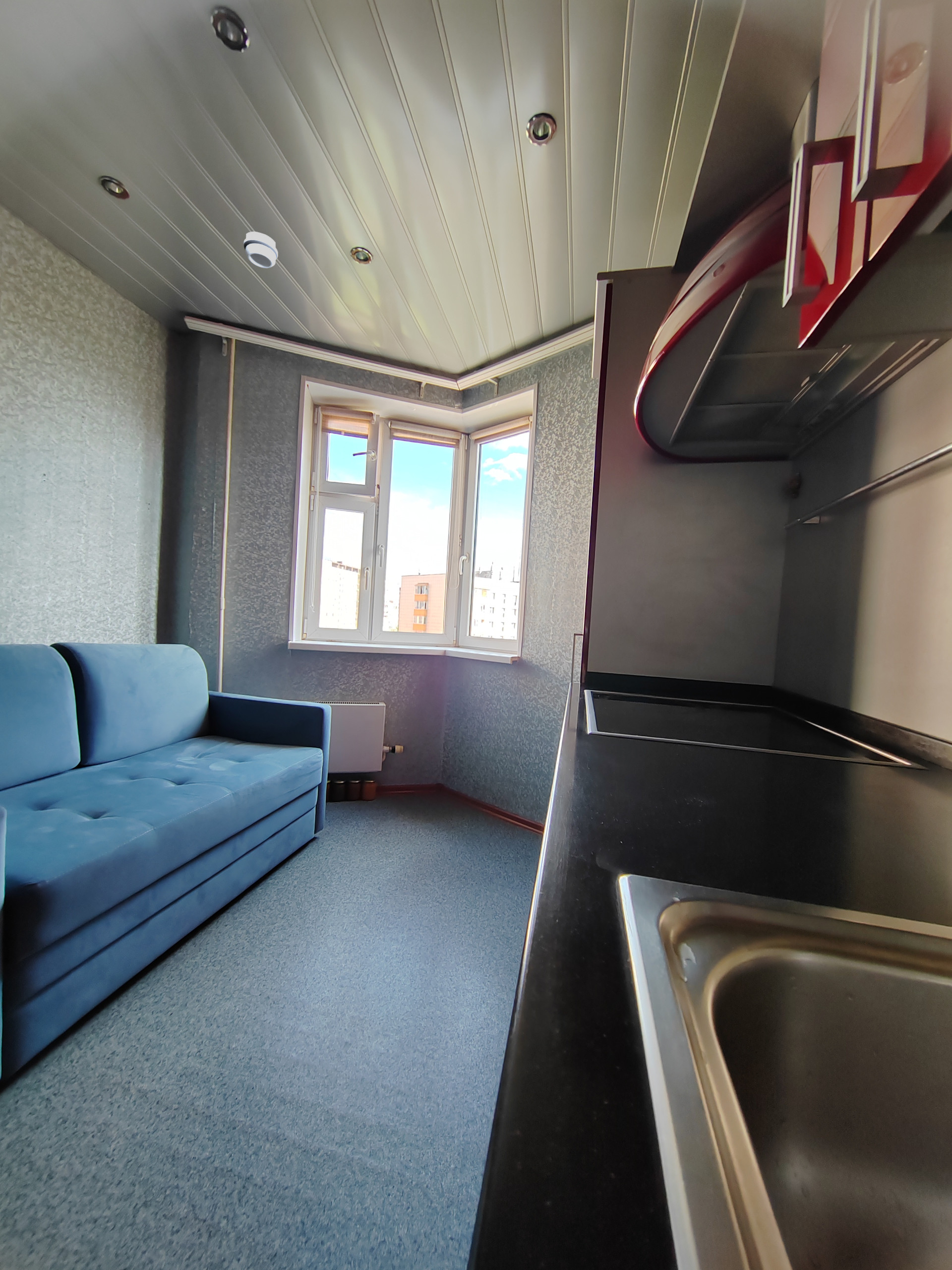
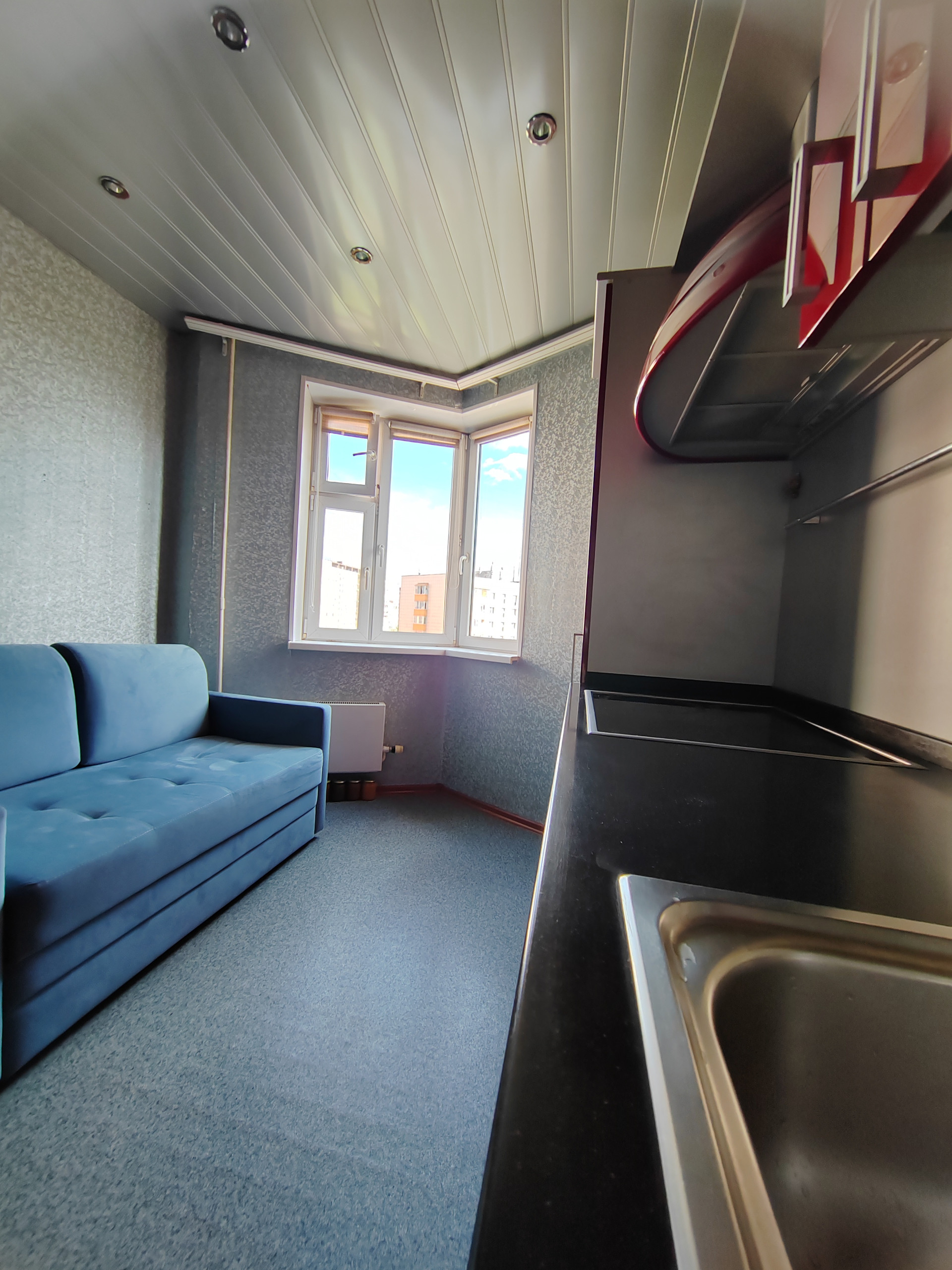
- smoke detector [243,231,279,269]
